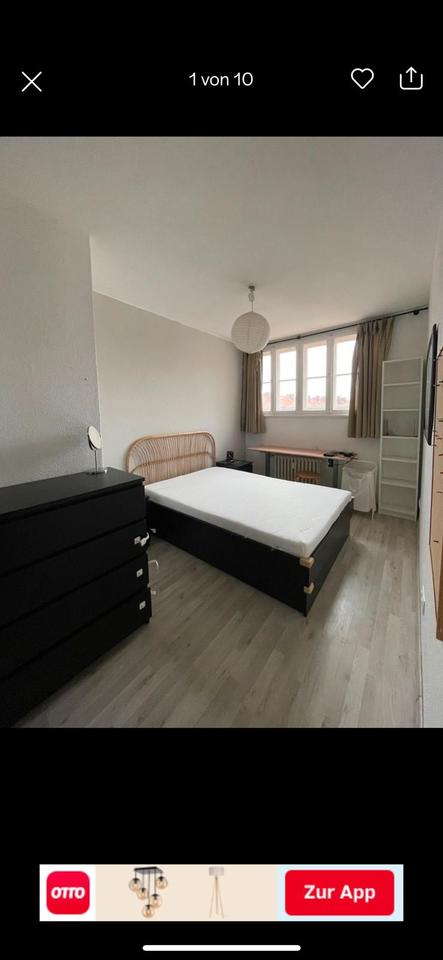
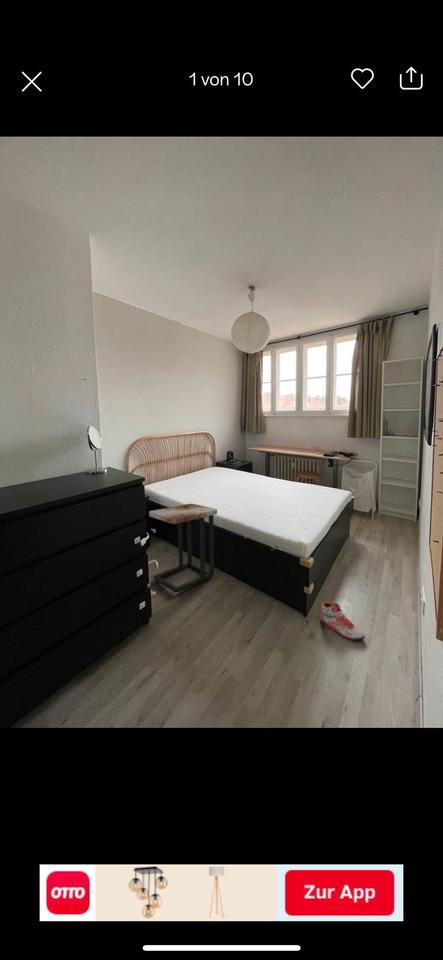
+ side table [148,503,218,594]
+ sneaker [319,602,366,642]
